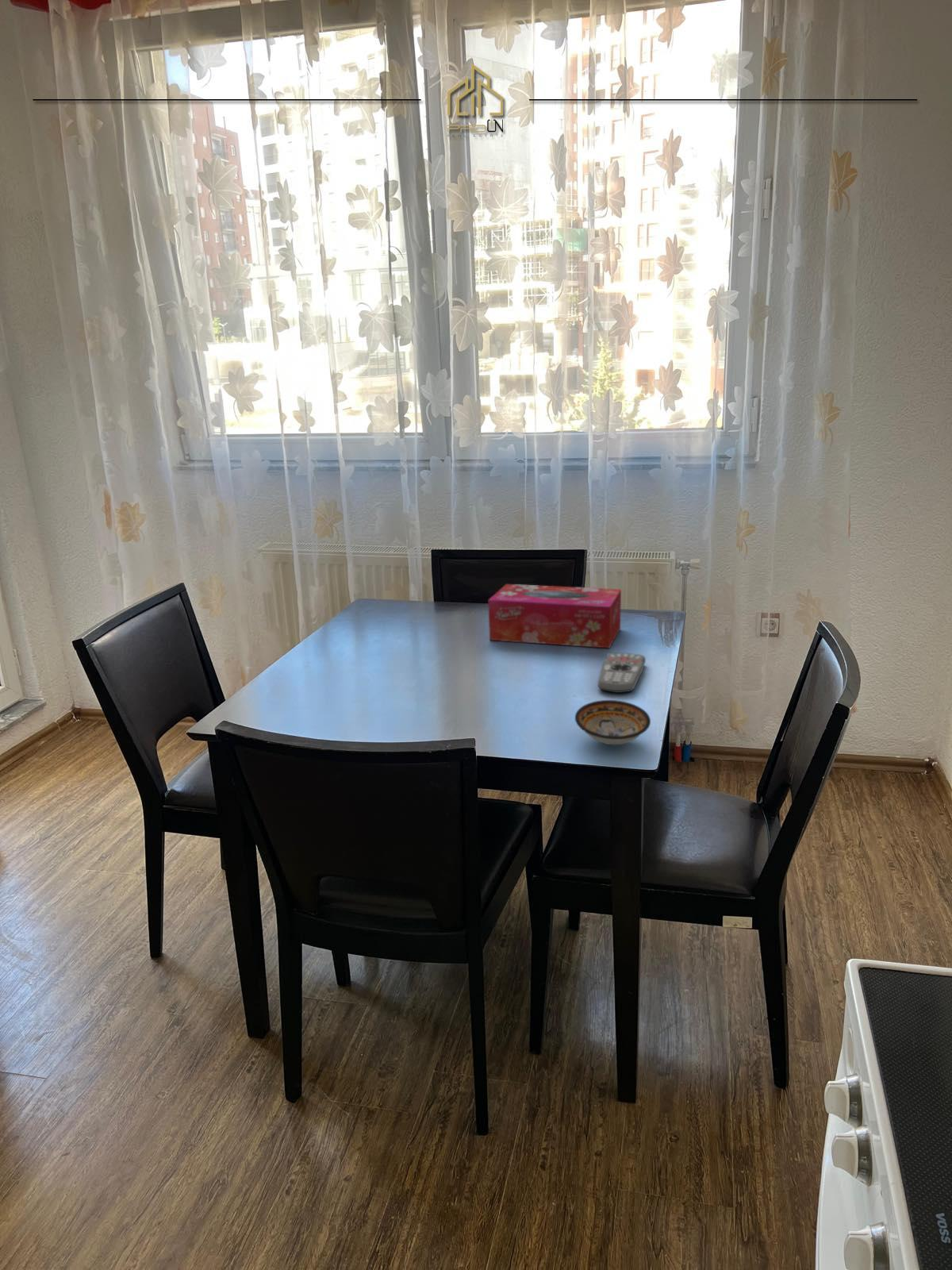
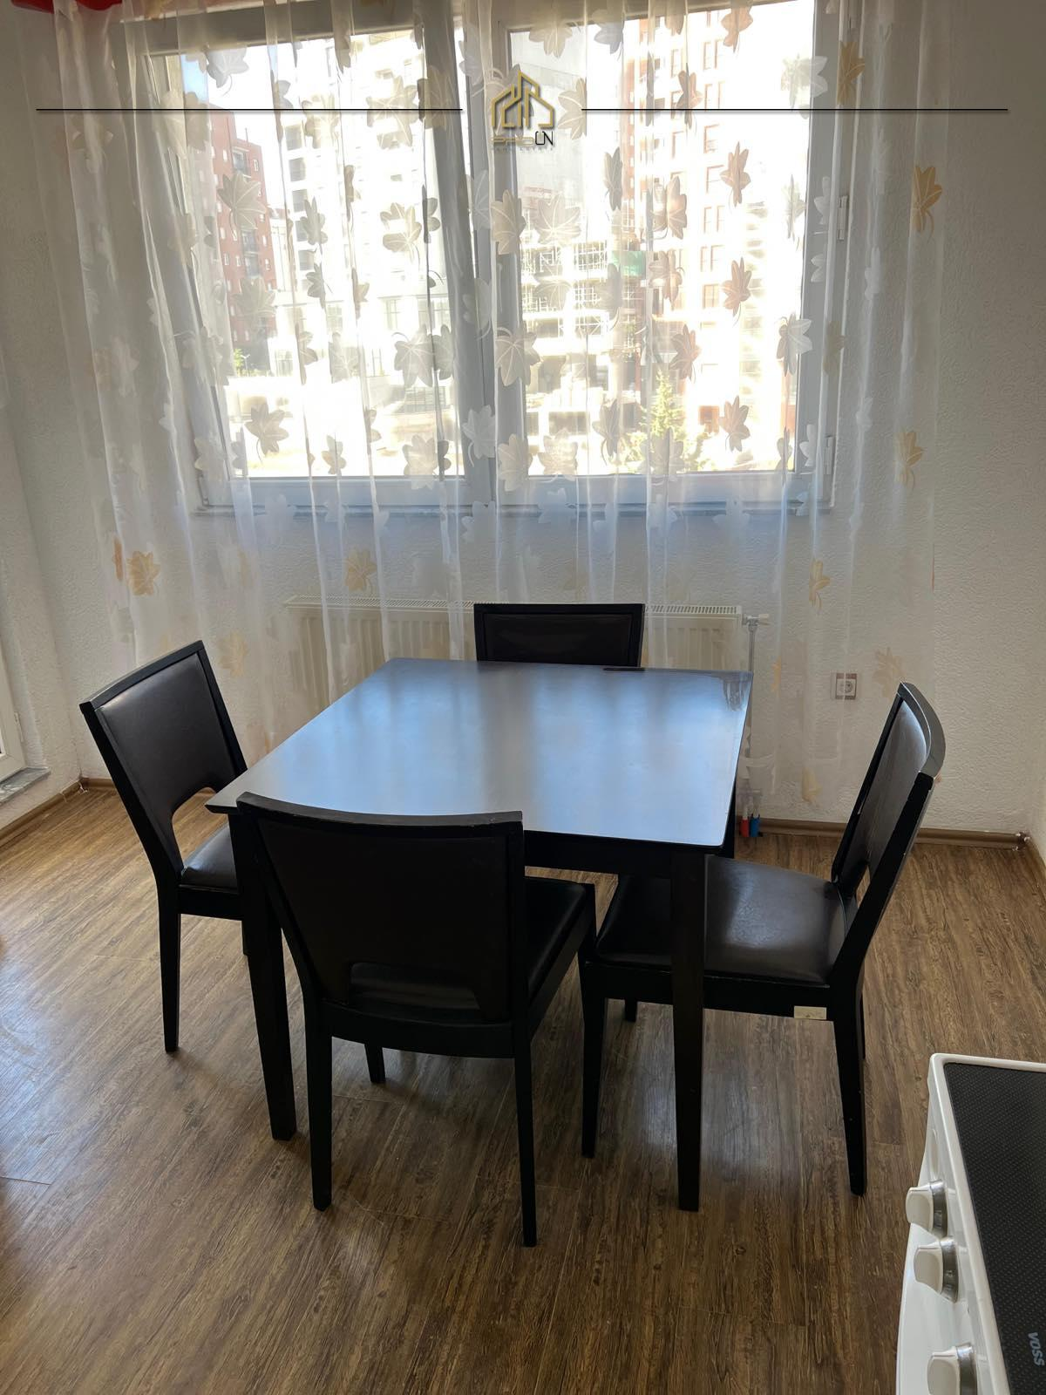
- remote control [597,652,647,694]
- tissue box [487,583,622,649]
- ceramic bowl [574,699,651,745]
